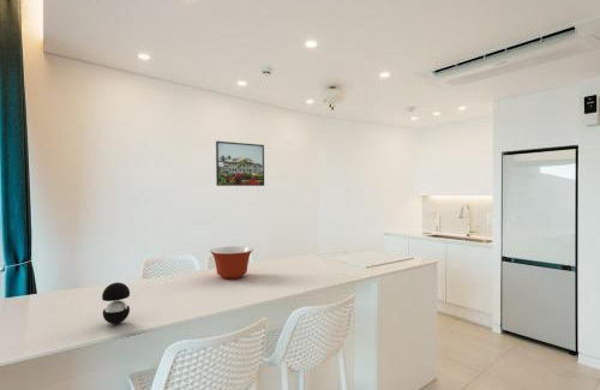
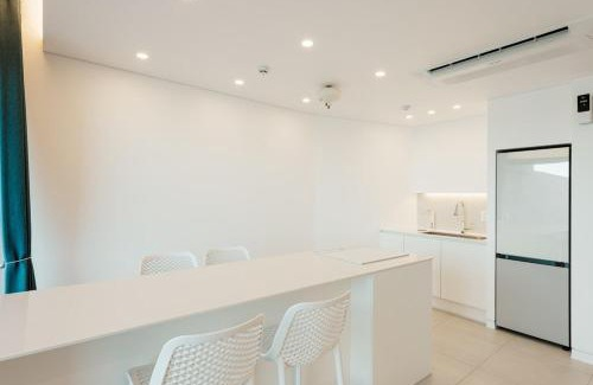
- mixing bowl [209,245,254,281]
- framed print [215,140,265,187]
- speaker [101,281,131,325]
